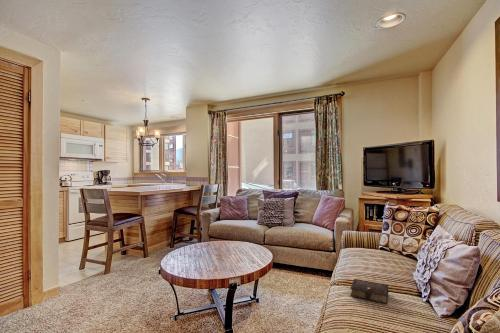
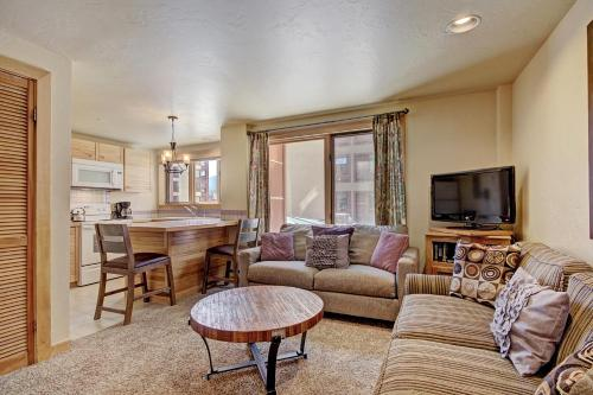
- book [344,278,389,305]
